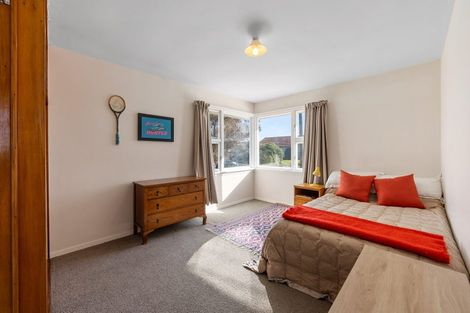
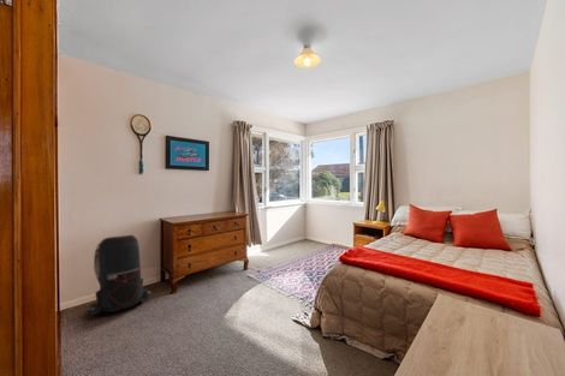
+ backpack [85,234,153,316]
